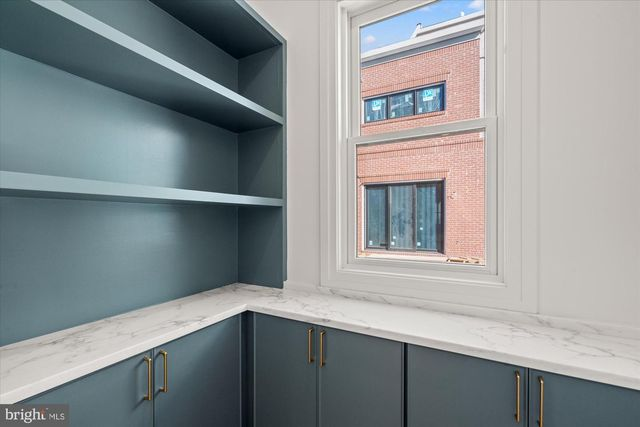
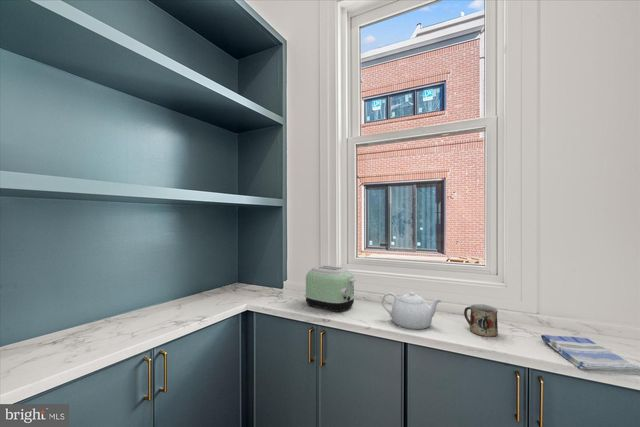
+ teapot [381,291,442,330]
+ dish towel [540,334,640,376]
+ toaster [304,264,357,313]
+ mug [463,303,499,338]
